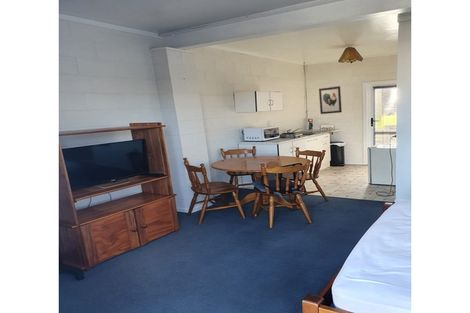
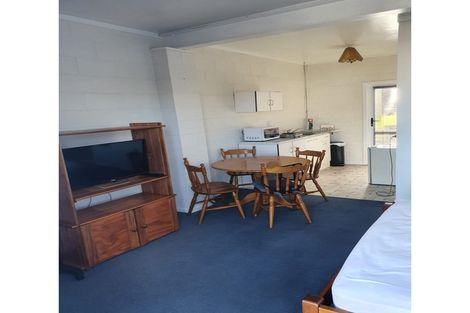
- wall art [318,85,343,115]
